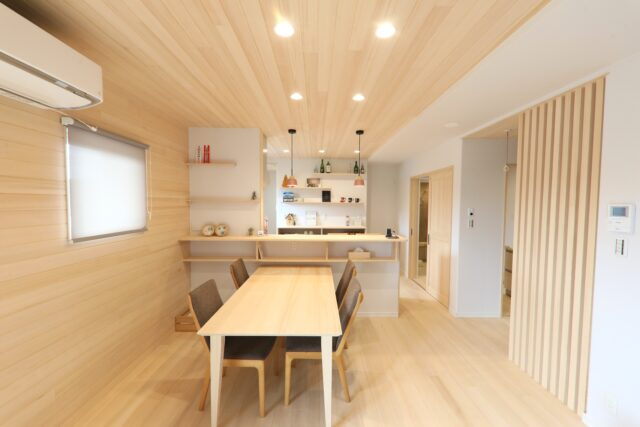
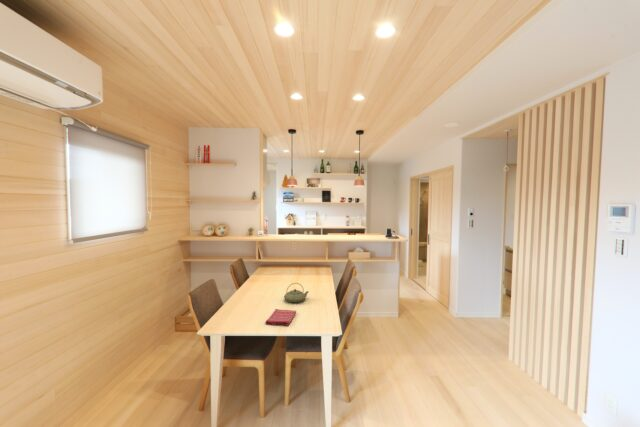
+ teapot [283,282,309,303]
+ dish towel [264,308,297,326]
